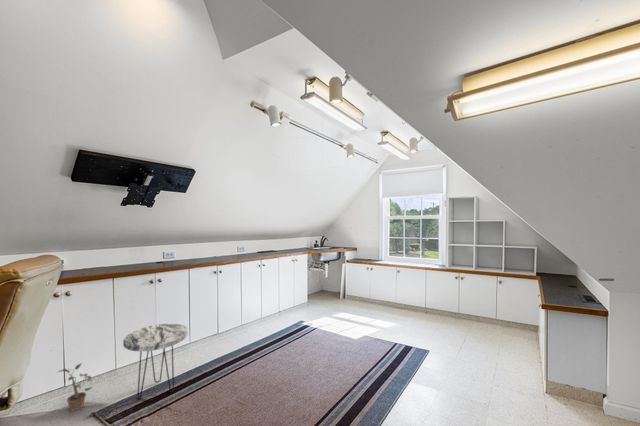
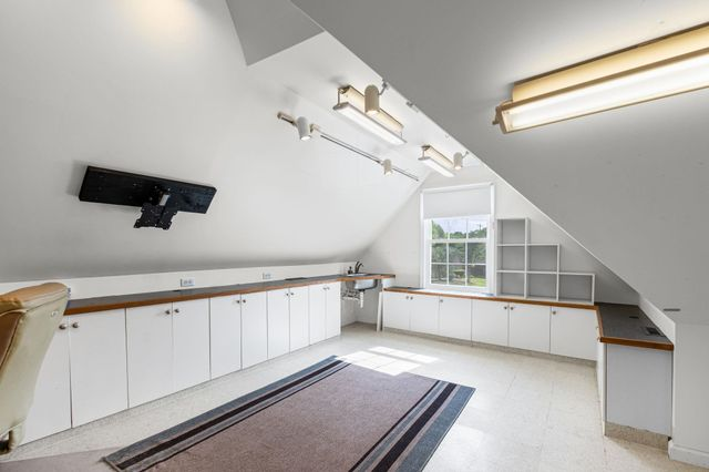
- side table [122,323,189,400]
- potted plant [57,361,94,412]
